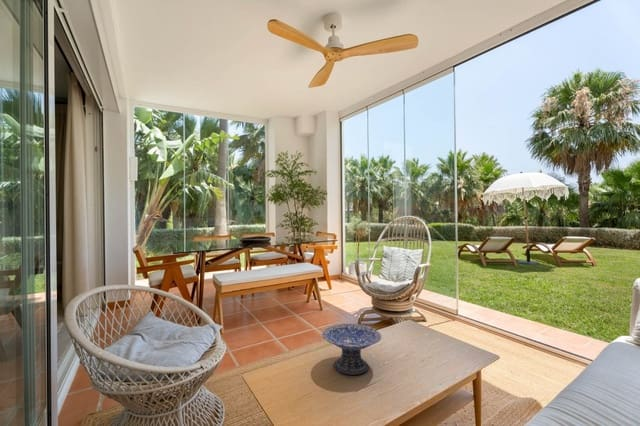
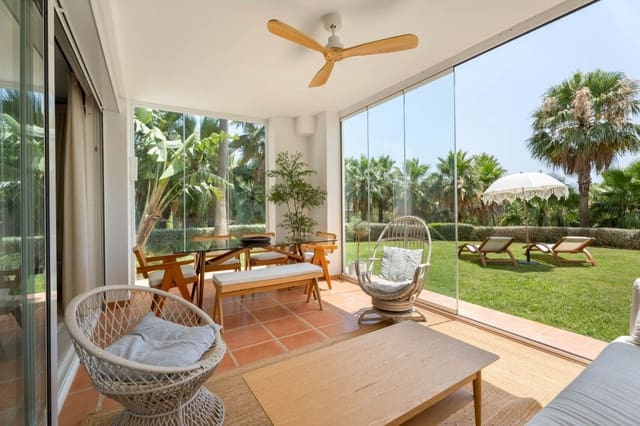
- decorative bowl [321,323,383,376]
